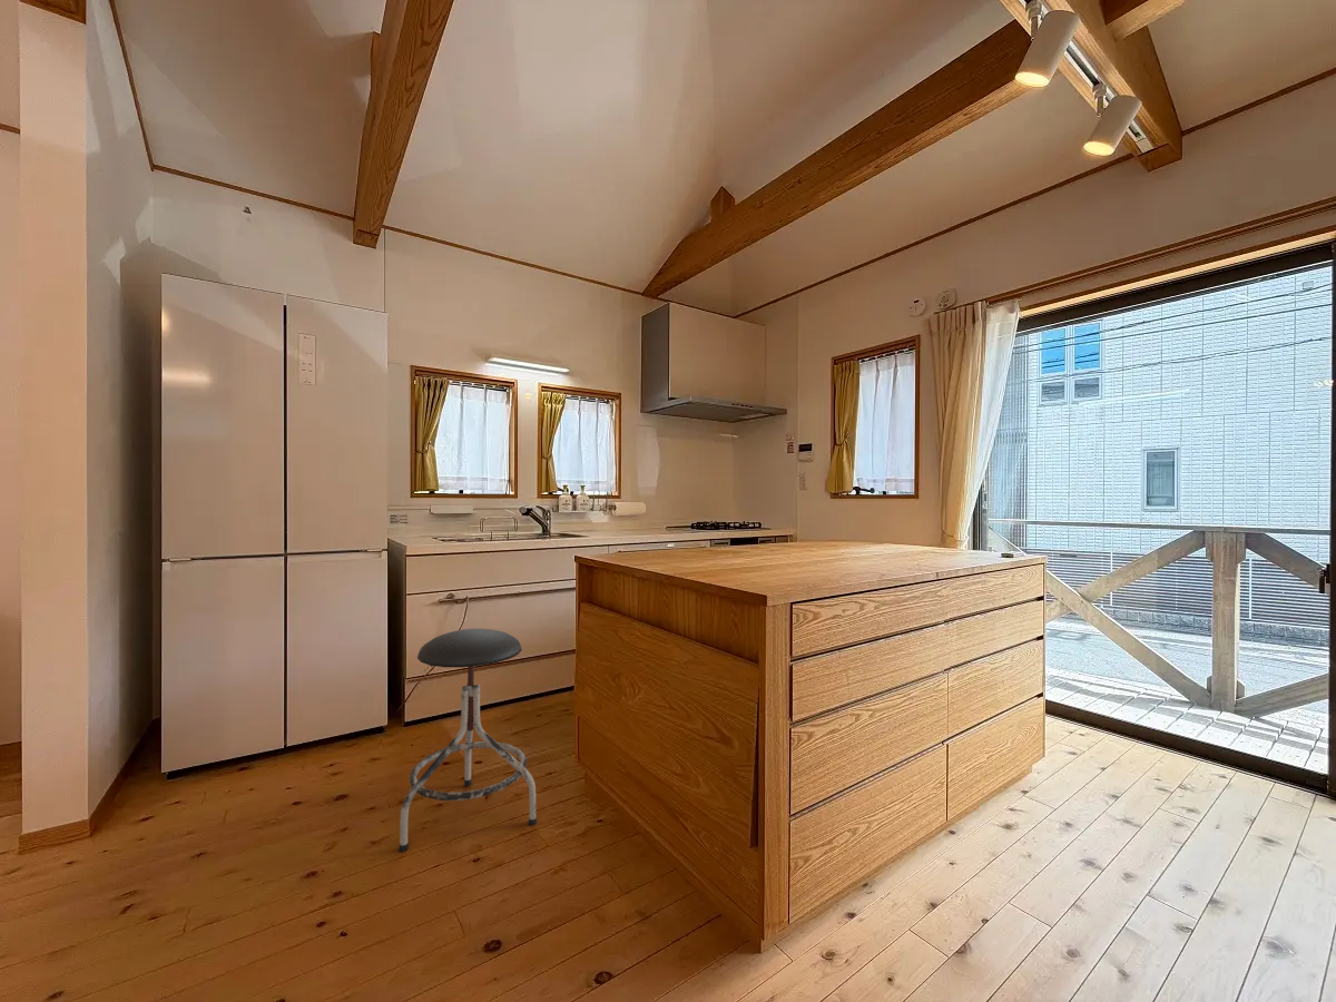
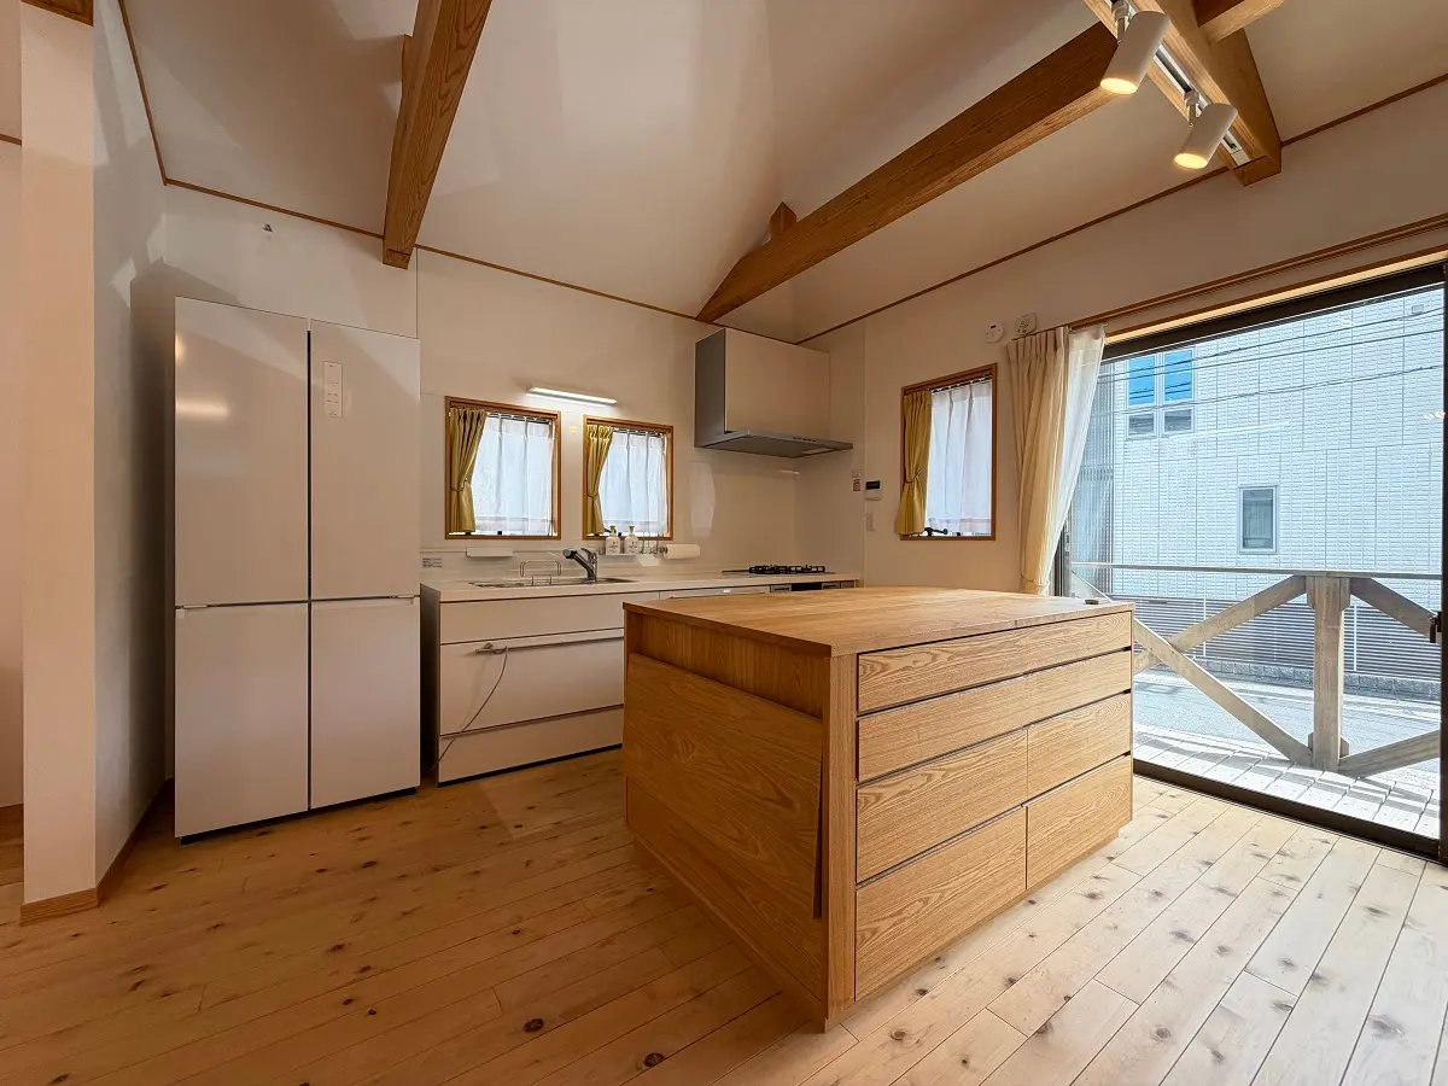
- stool [397,628,538,853]
